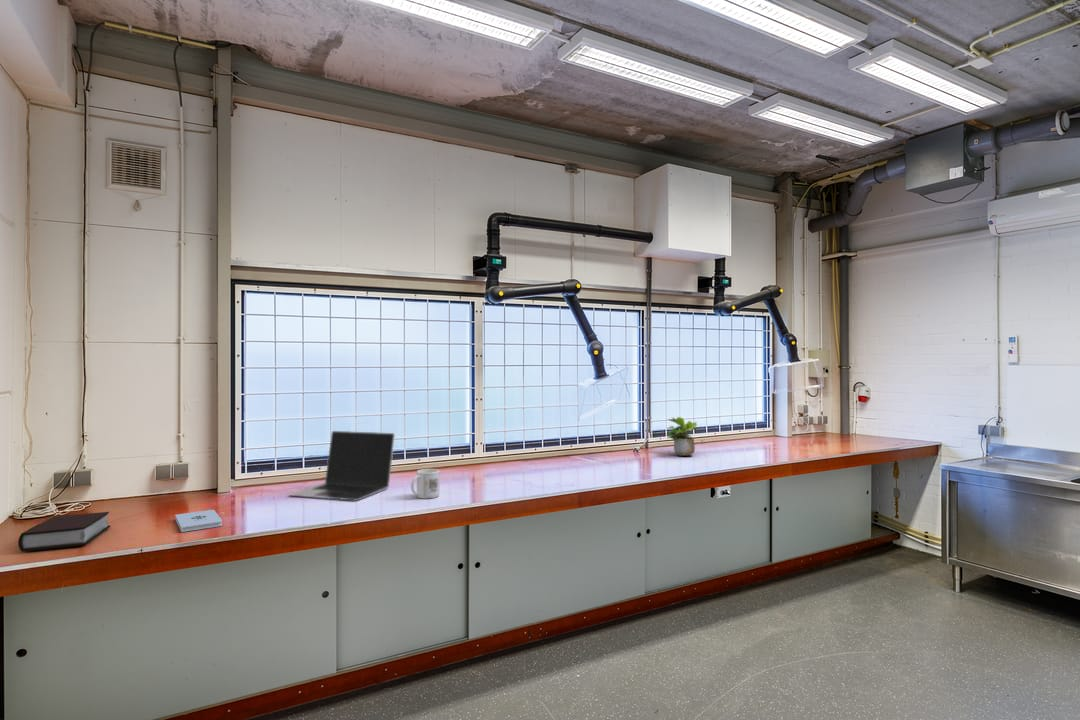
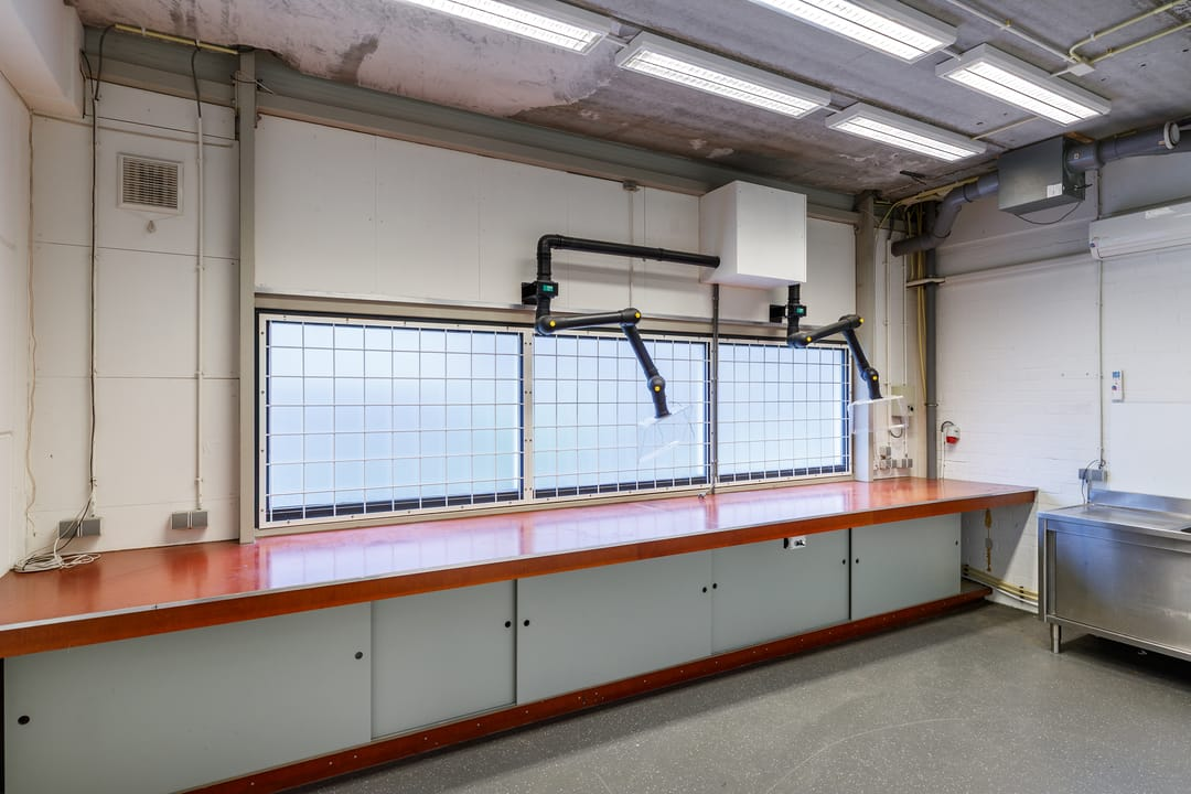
- potted plant [666,416,698,457]
- notepad [174,509,223,533]
- mug [410,468,440,499]
- laptop [288,430,396,502]
- bible [17,511,112,553]
